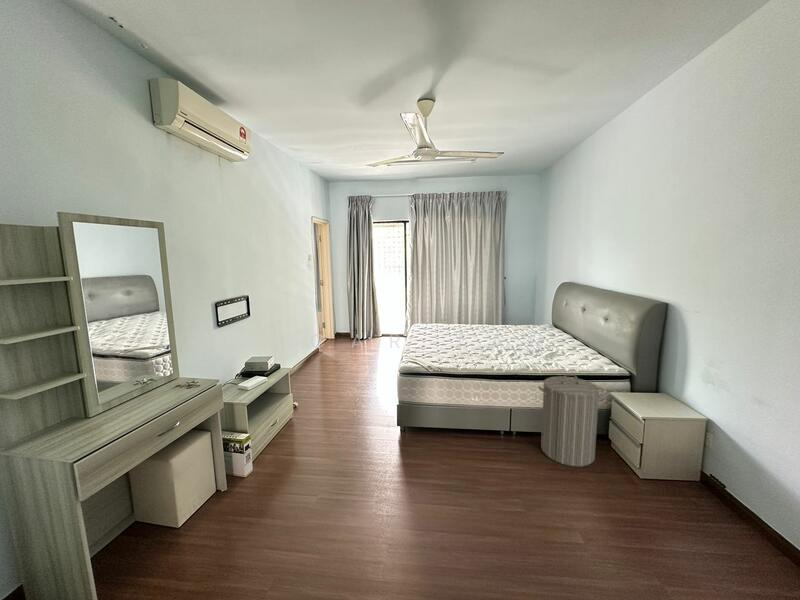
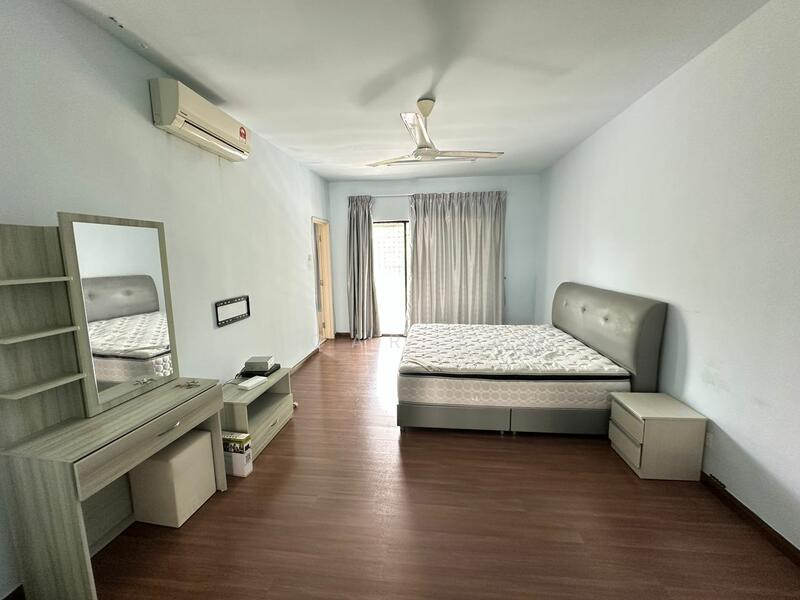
- laundry hamper [537,373,605,468]
